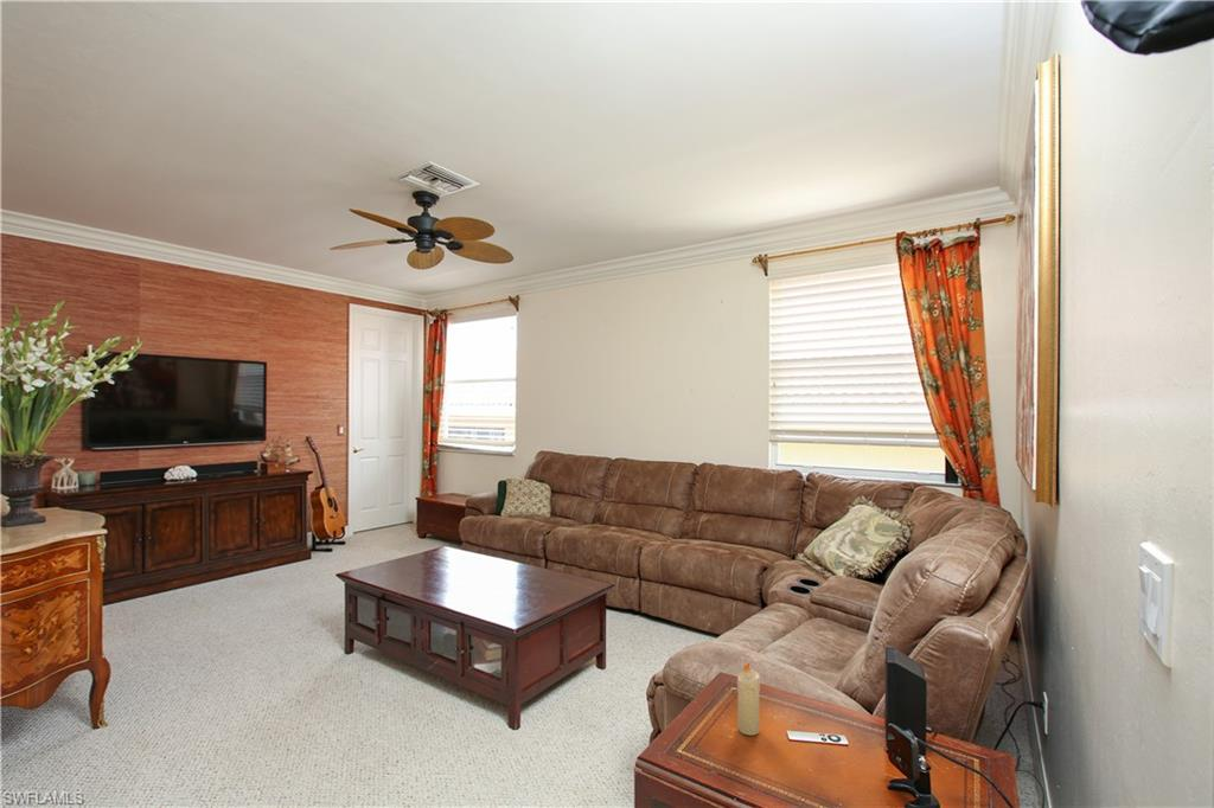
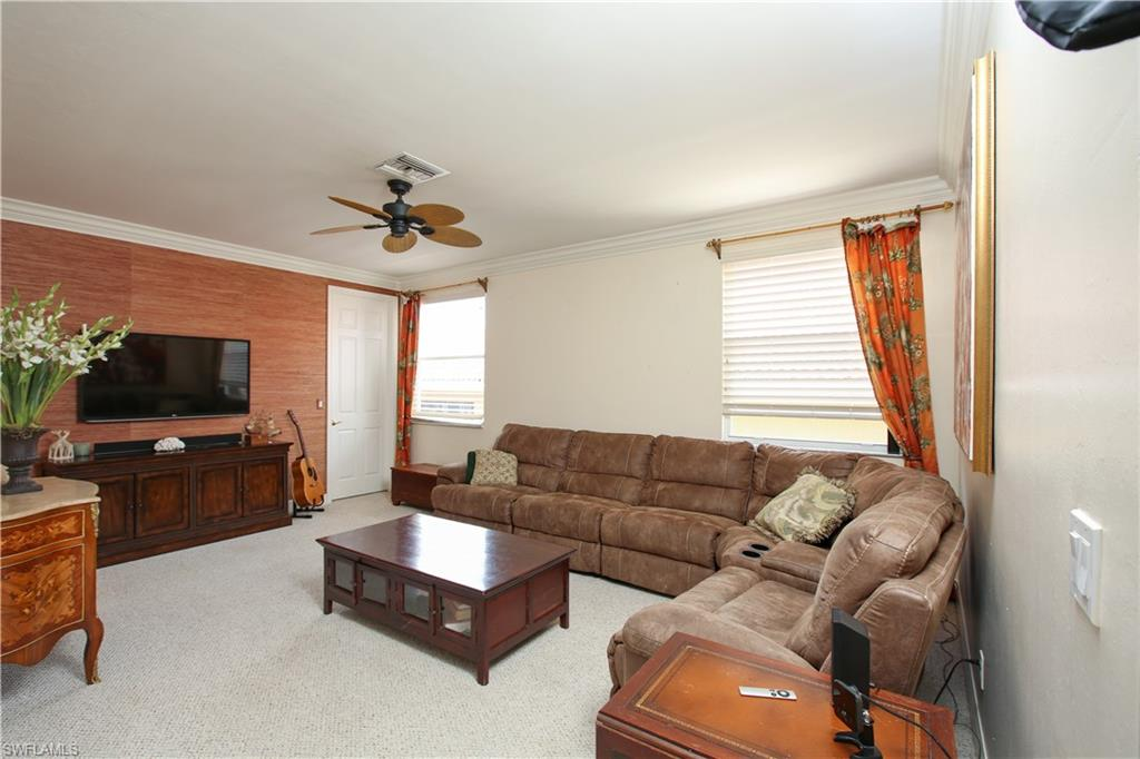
- candle [736,662,762,737]
